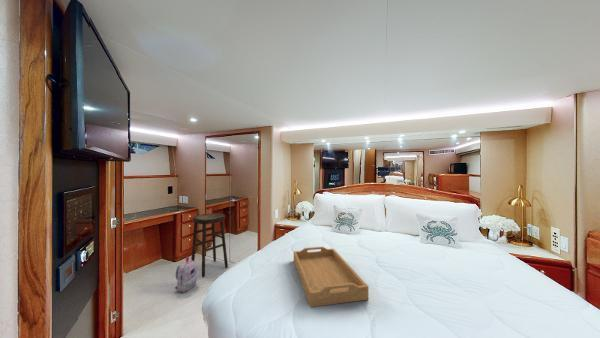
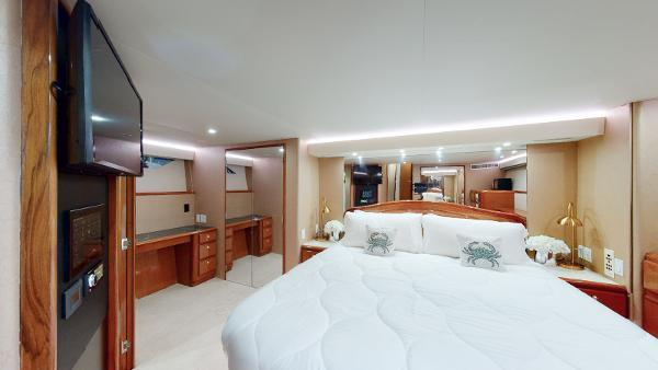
- serving tray [293,246,369,308]
- stool [190,212,229,278]
- backpack [174,256,199,293]
